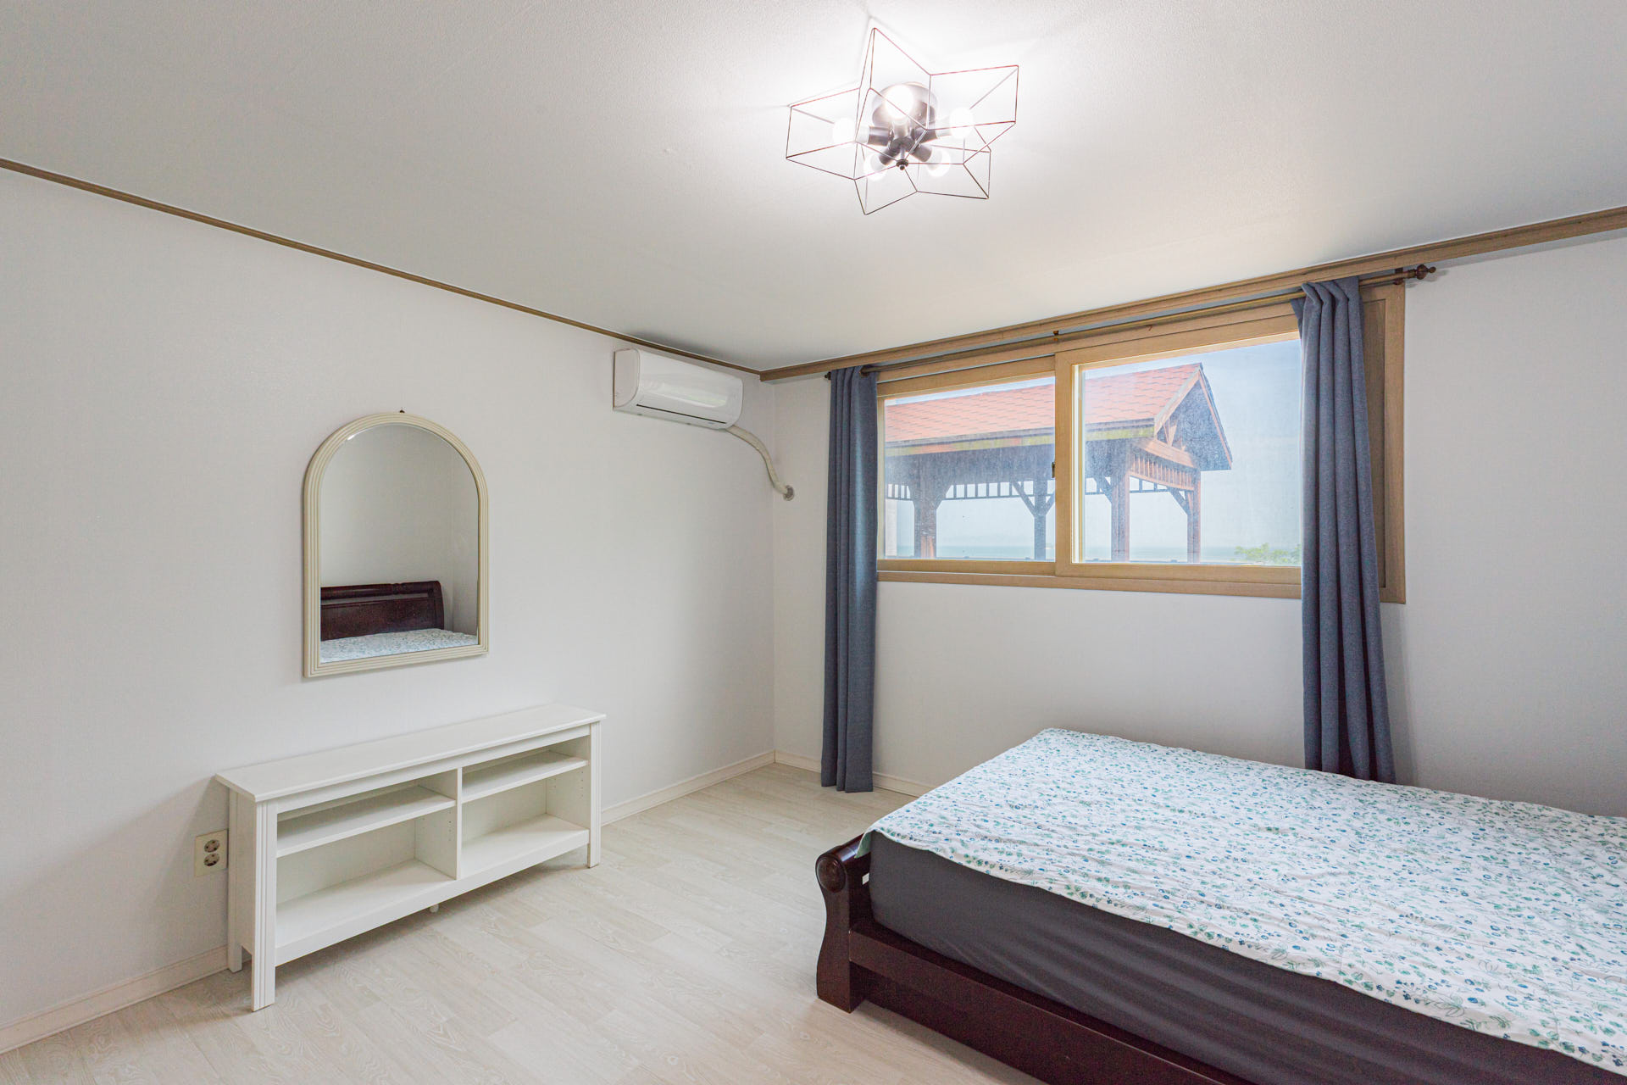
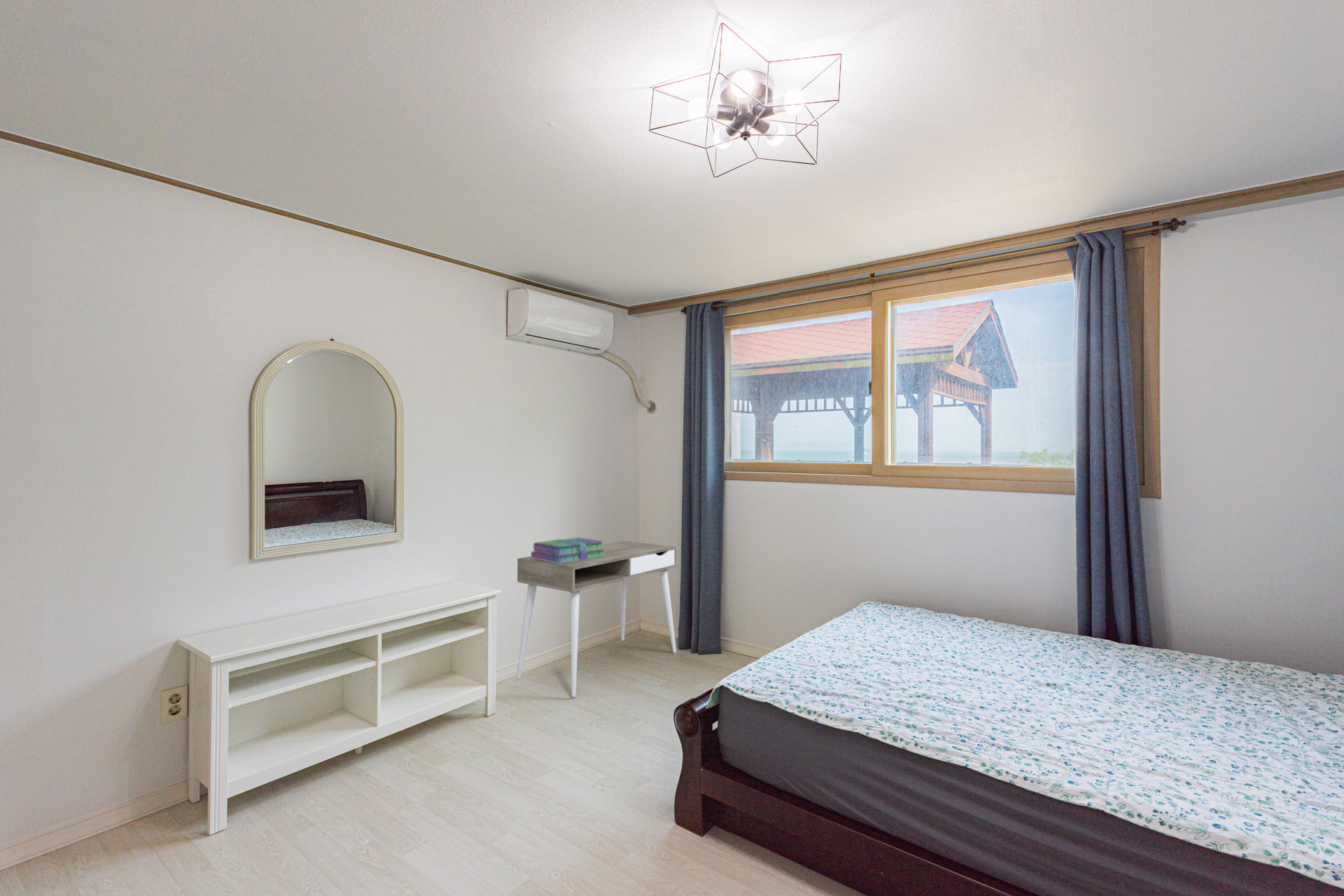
+ stack of books [531,537,605,563]
+ desk [516,540,677,698]
